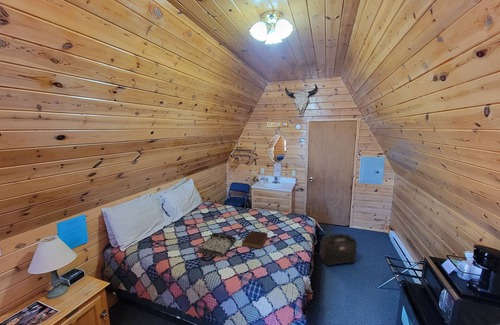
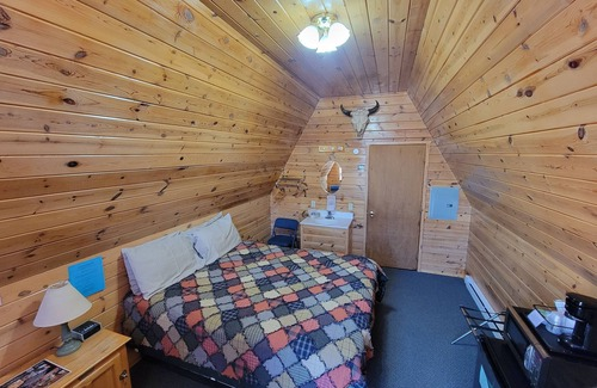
- backpack [319,233,358,267]
- book [241,230,269,250]
- tote bag [197,232,238,262]
